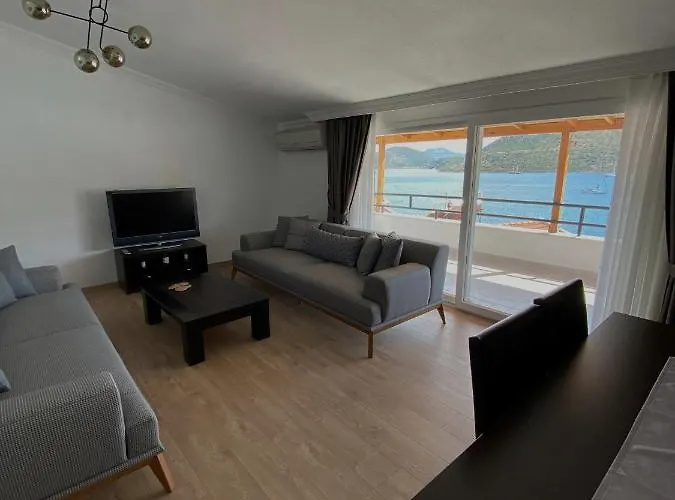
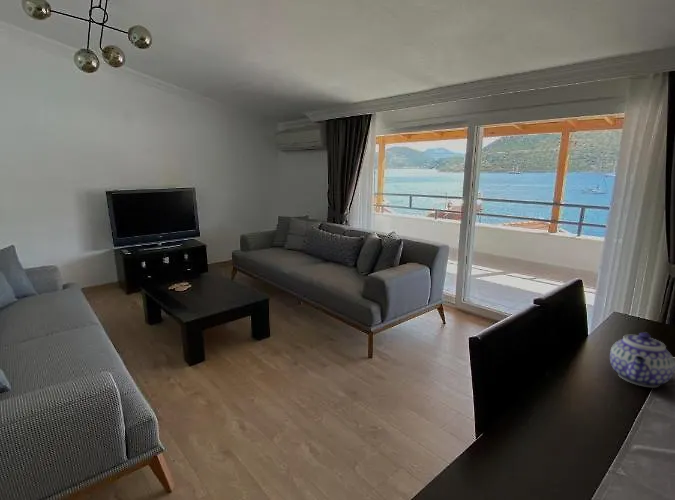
+ teapot [609,331,675,388]
